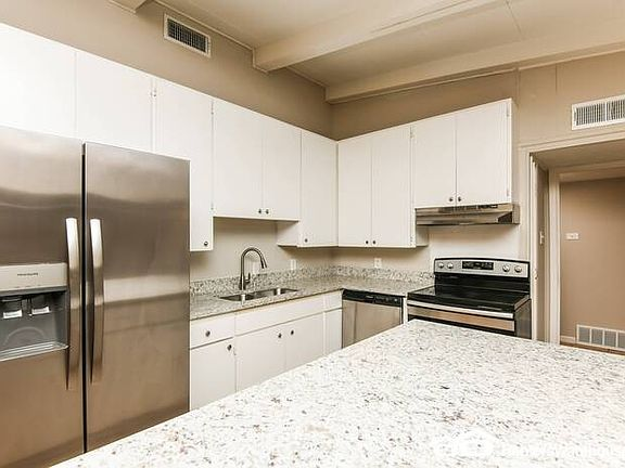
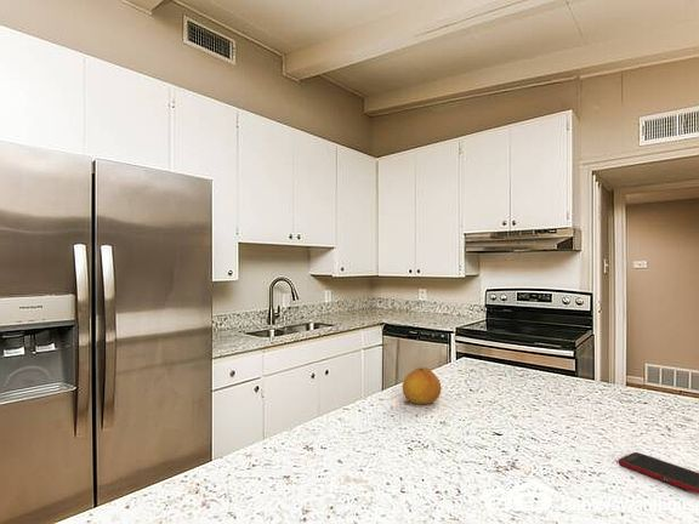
+ cell phone [618,451,699,495]
+ fruit [402,366,442,405]
